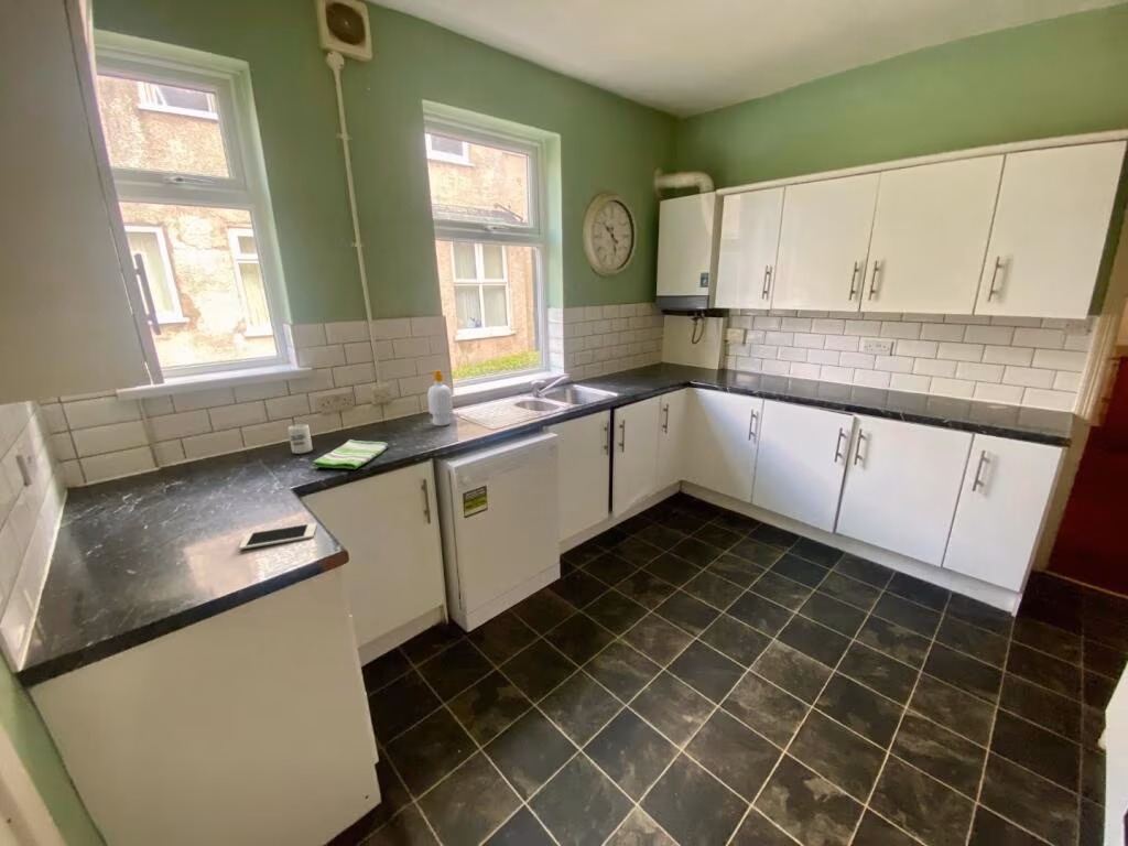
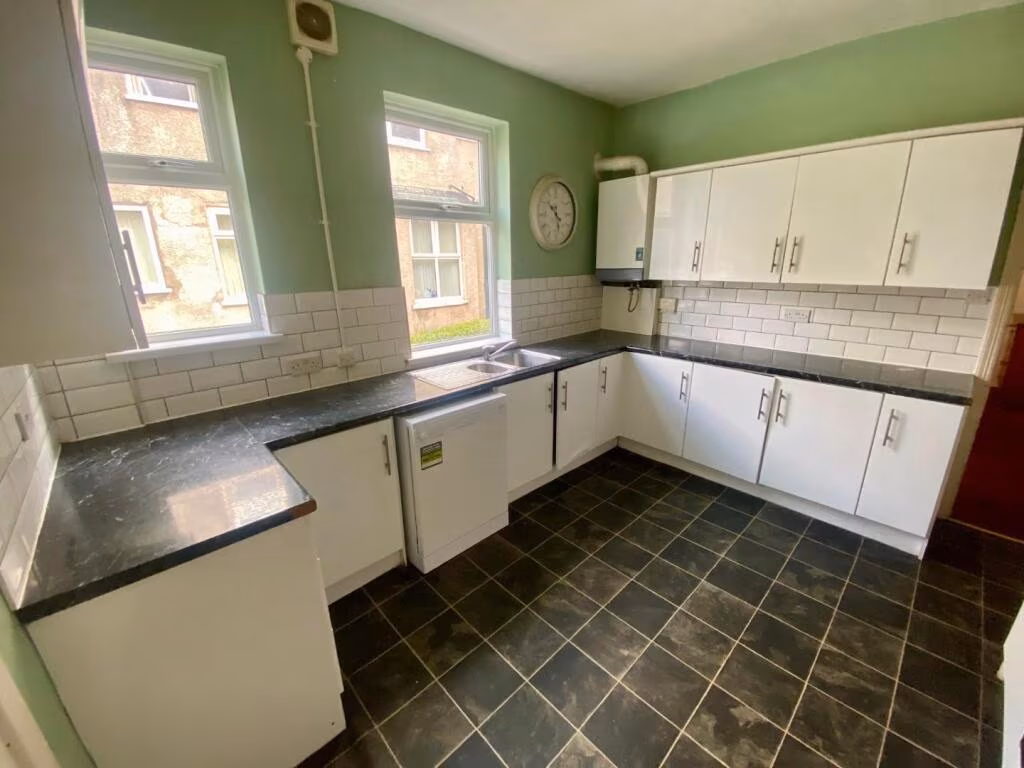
- cell phone [238,522,318,551]
- dish towel [312,438,389,470]
- soap bottle [426,369,454,427]
- cup [288,423,313,455]
